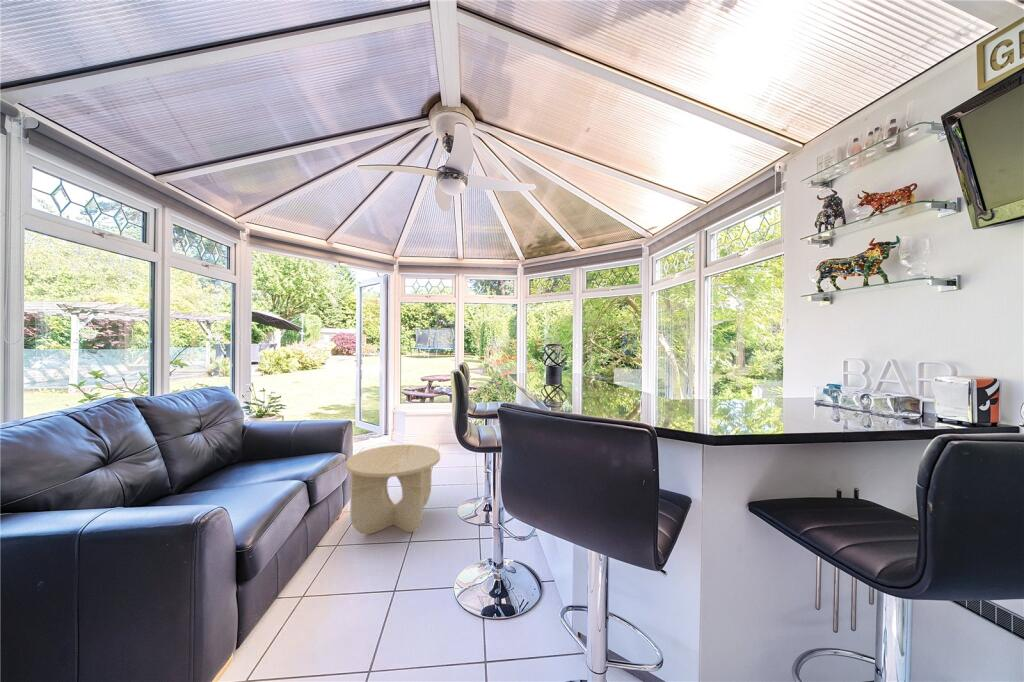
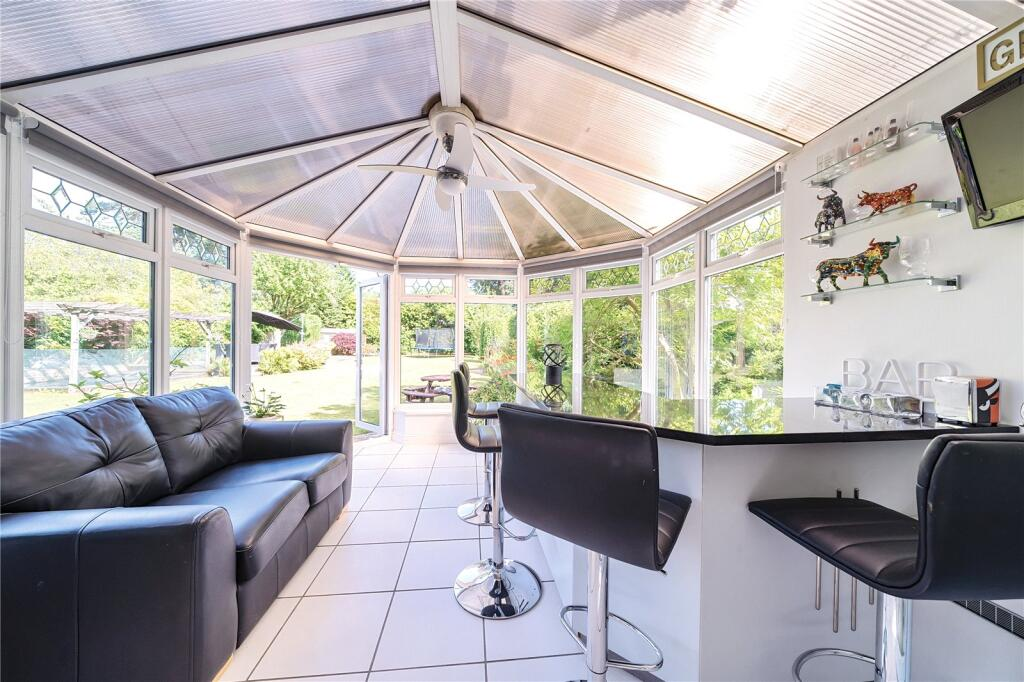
- side table [345,444,441,535]
